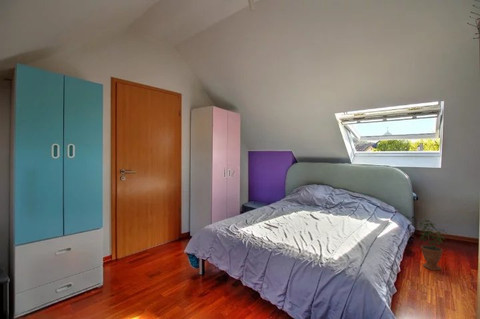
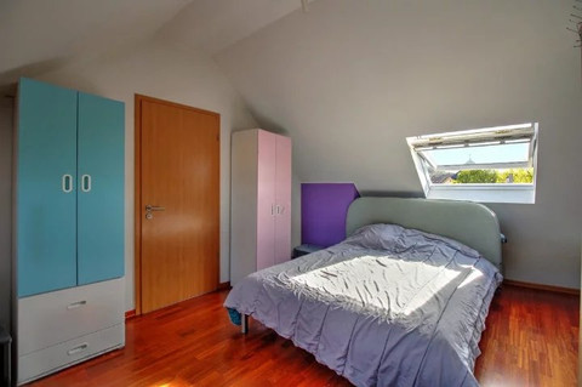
- potted plant [419,218,447,271]
